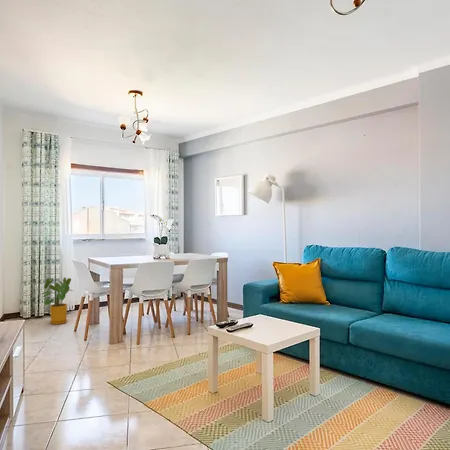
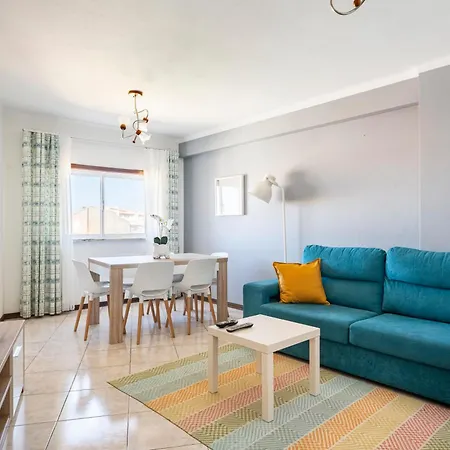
- house plant [41,276,74,325]
